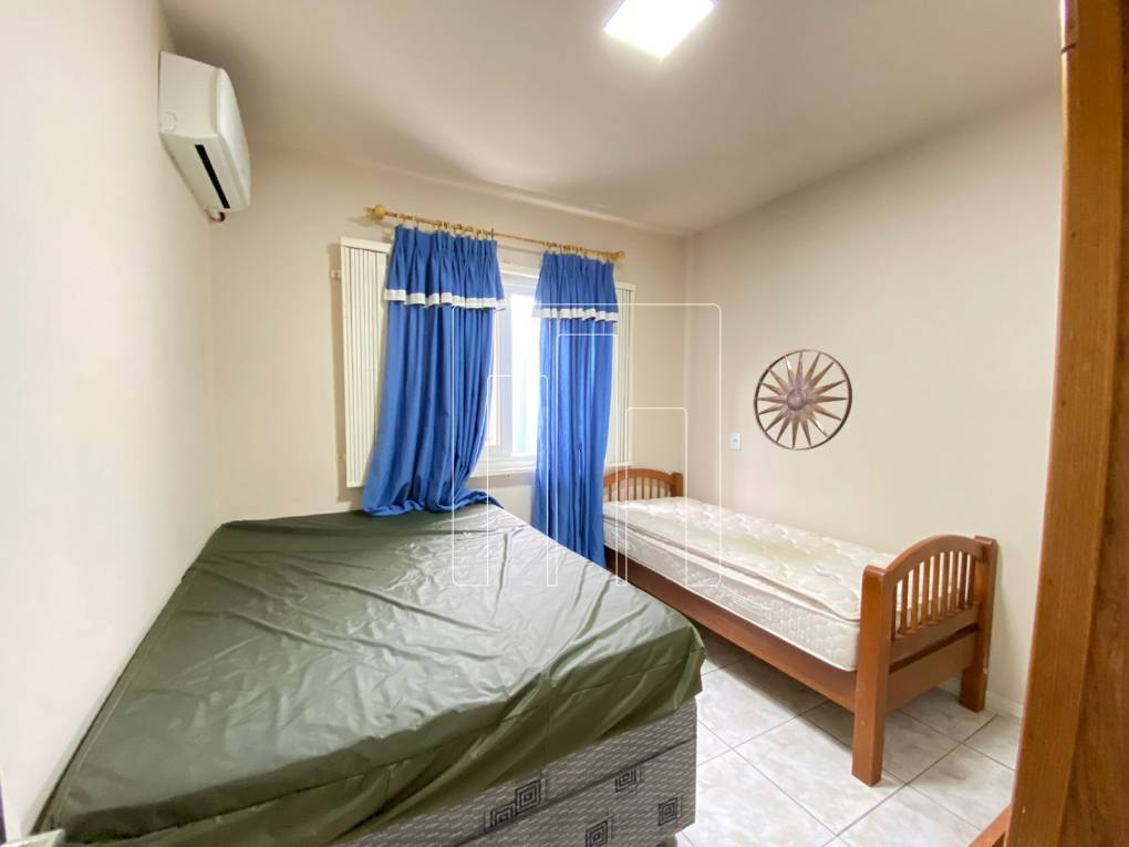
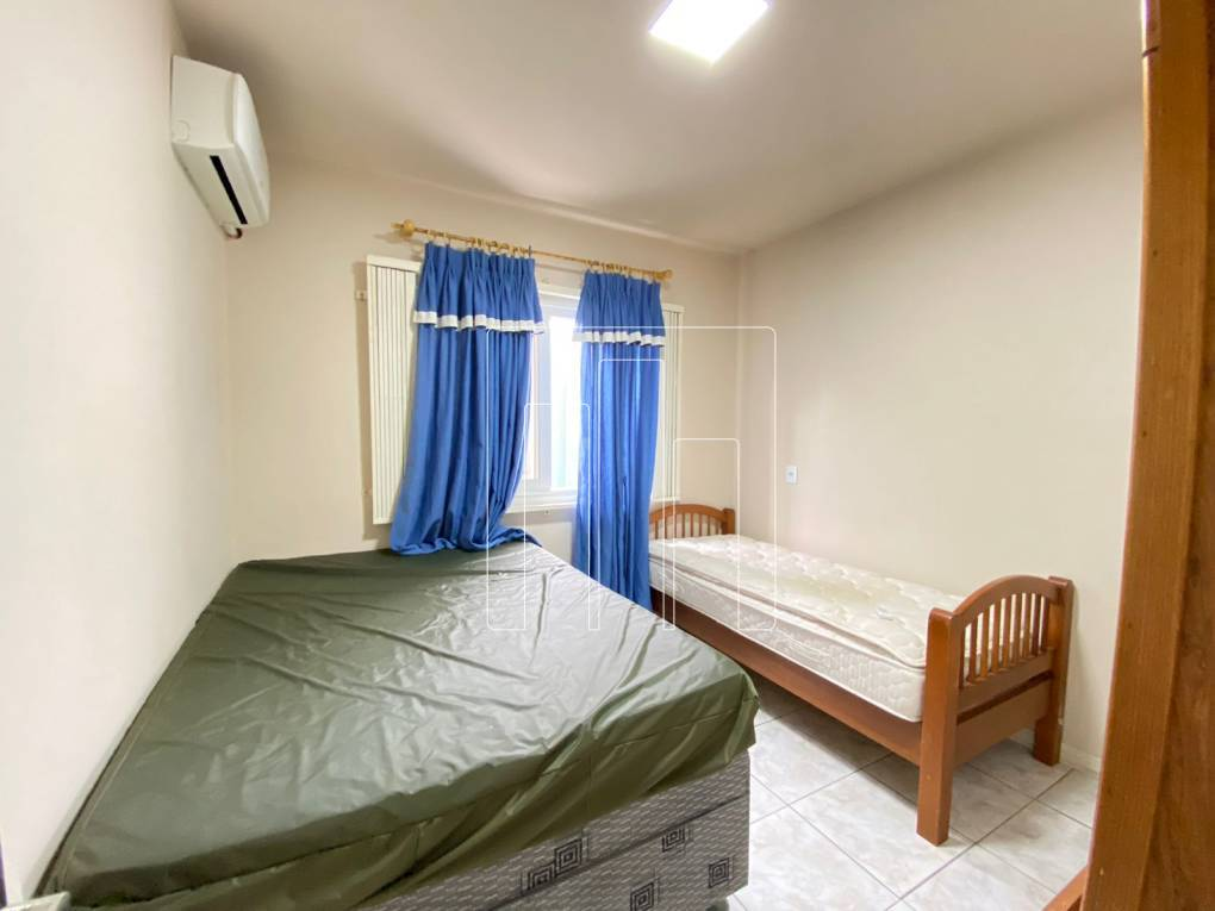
- wall art [752,348,853,452]
